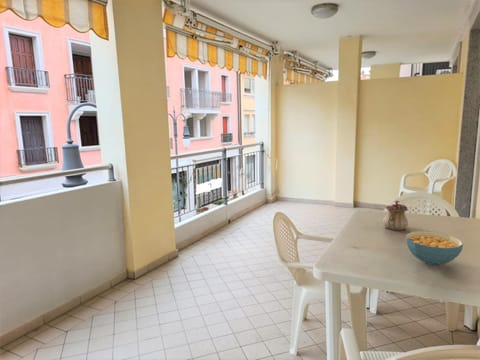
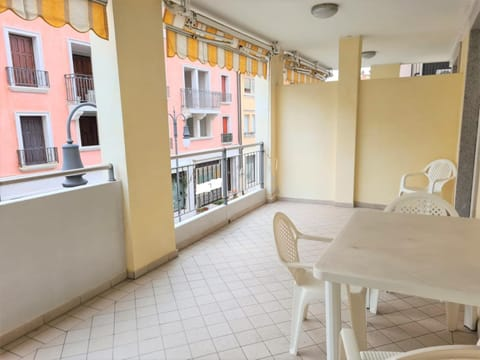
- teapot [382,199,409,231]
- cereal bowl [405,230,464,266]
